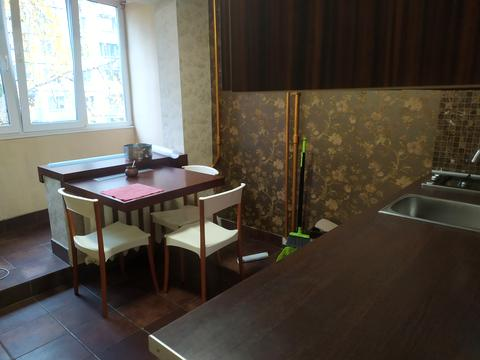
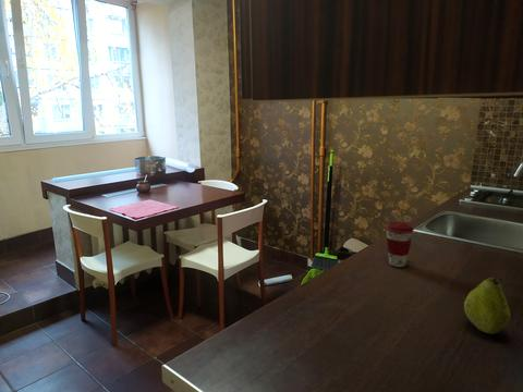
+ fruit [463,277,511,335]
+ coffee cup [385,221,414,268]
